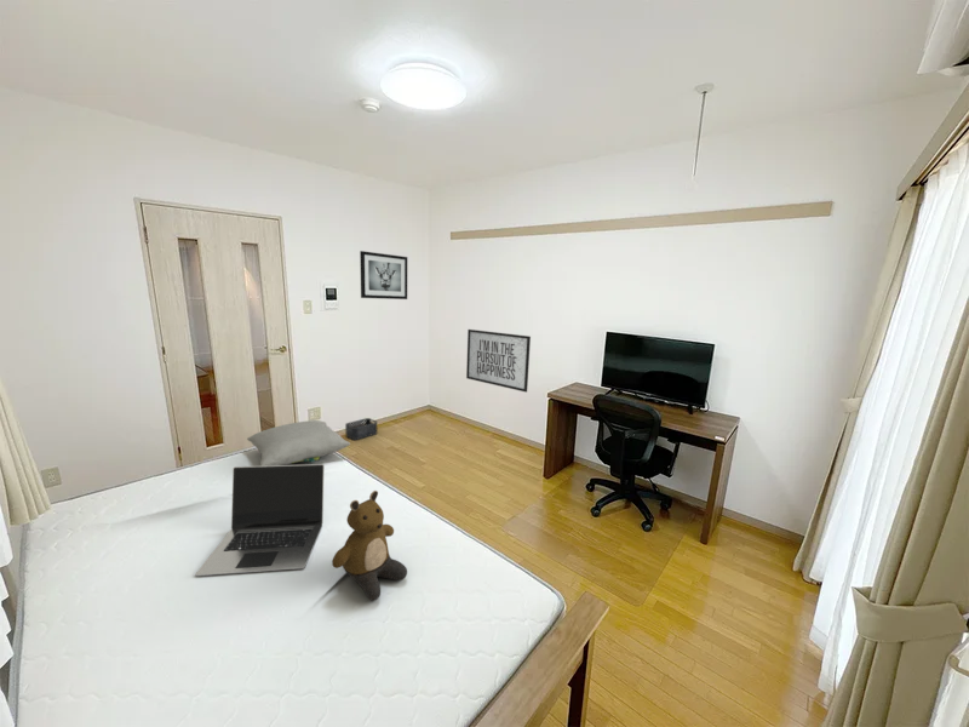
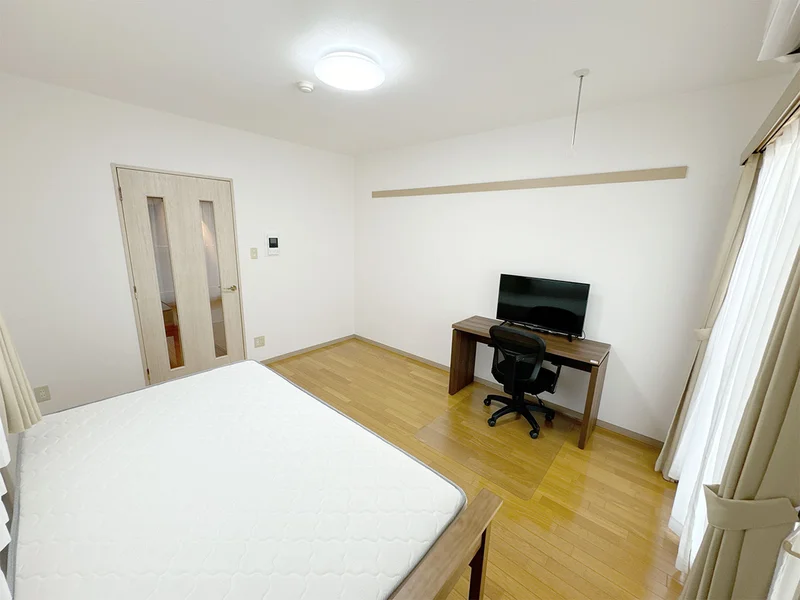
- mirror [465,328,532,394]
- pillow [246,419,351,466]
- bear [331,490,408,602]
- storage bin [344,417,378,441]
- laptop [194,463,326,577]
- wall art [359,250,408,300]
